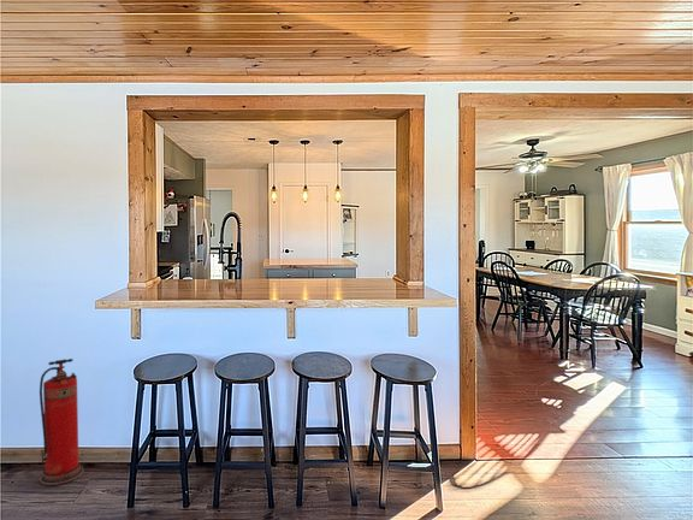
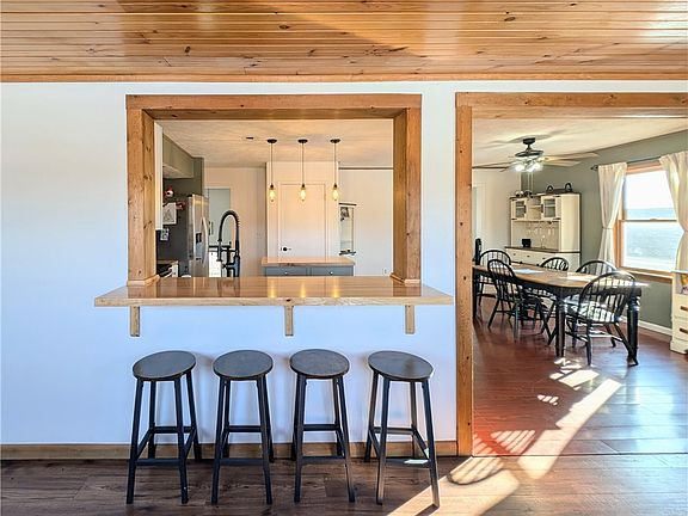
- fire extinguisher [38,358,85,486]
